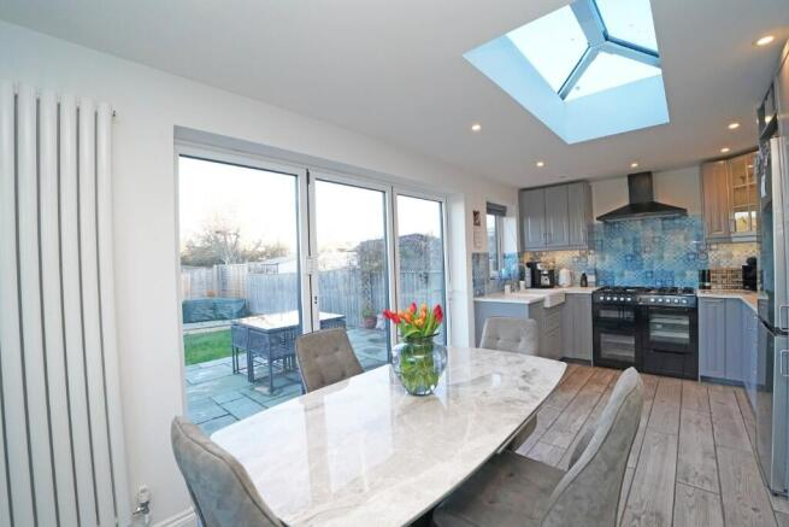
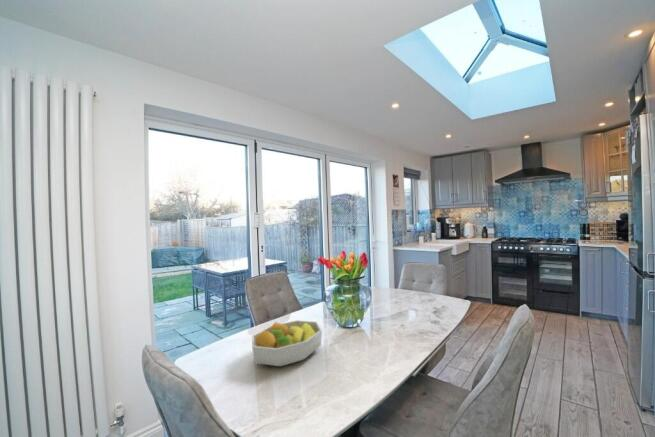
+ fruit bowl [251,319,323,367]
